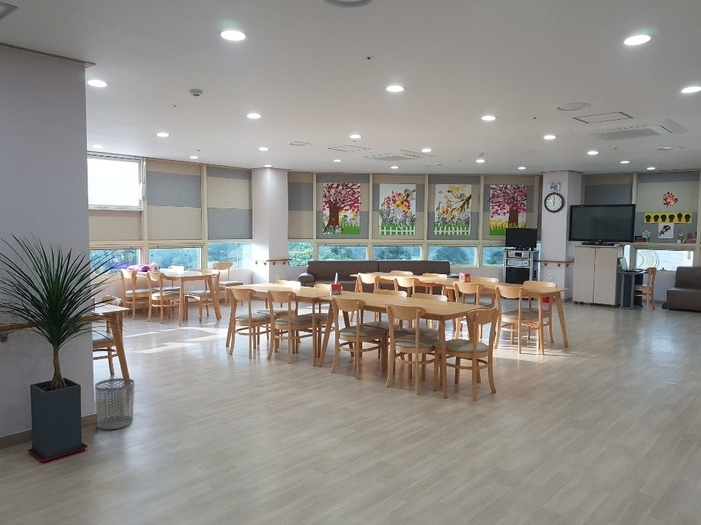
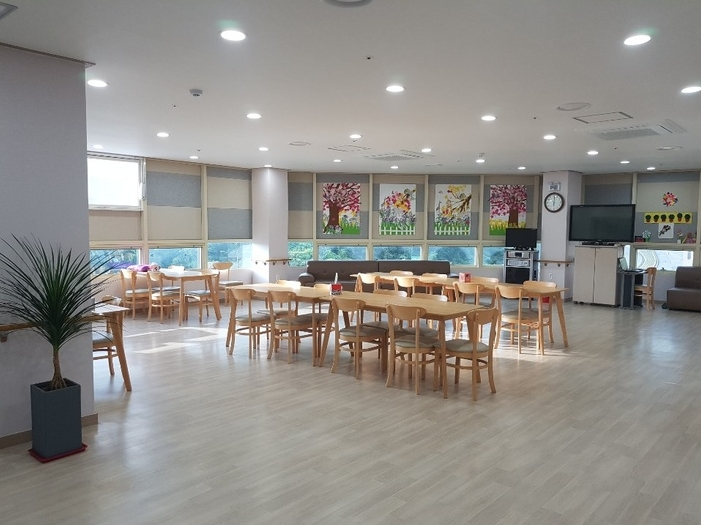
- waste bin [94,377,135,430]
